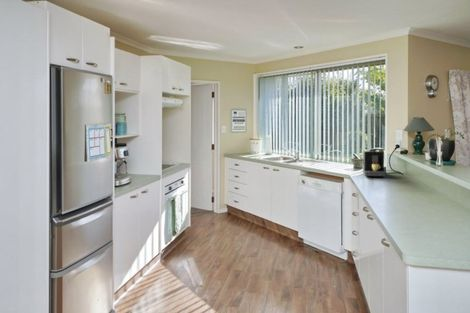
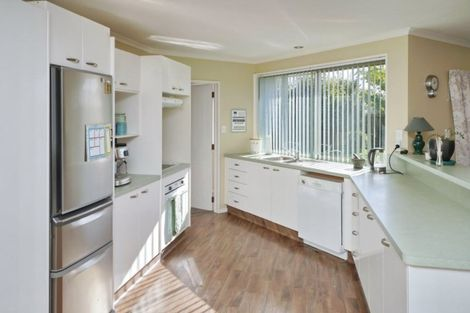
- coffee maker [362,150,386,177]
